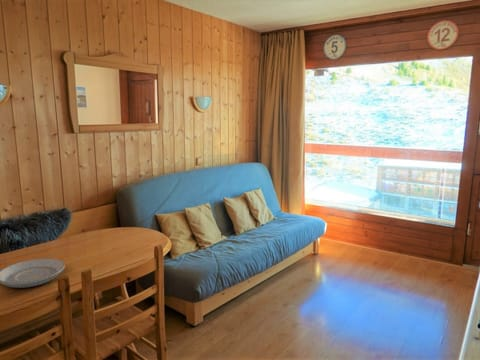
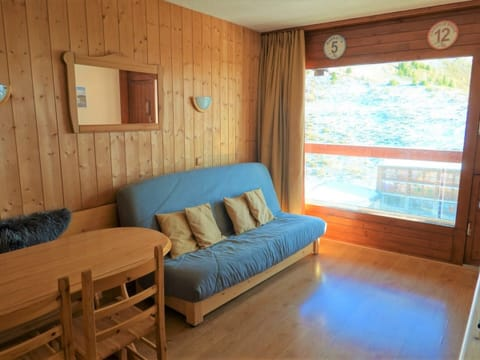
- plate [0,258,66,289]
